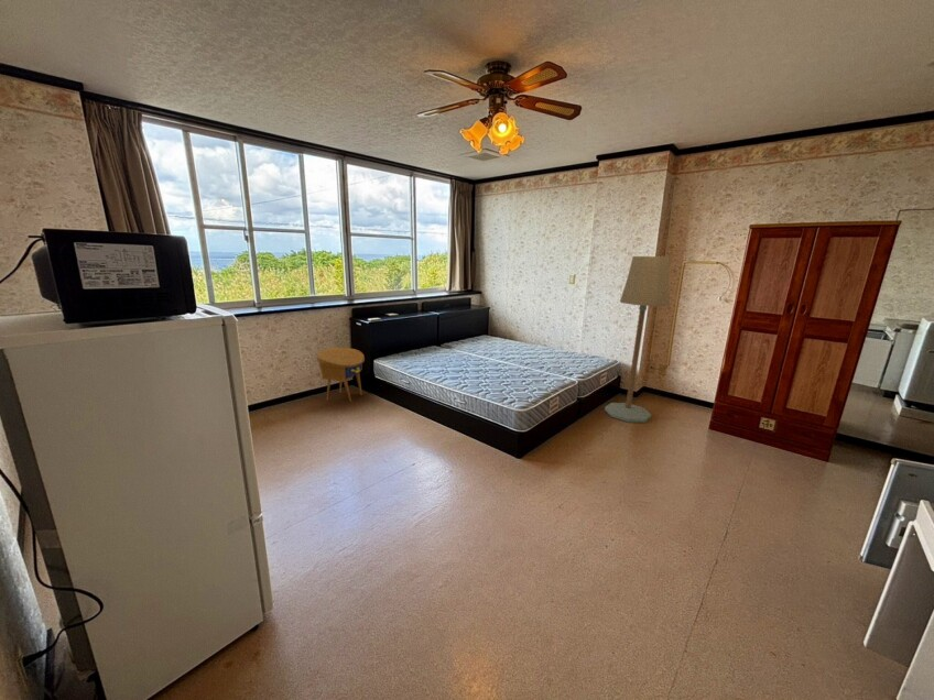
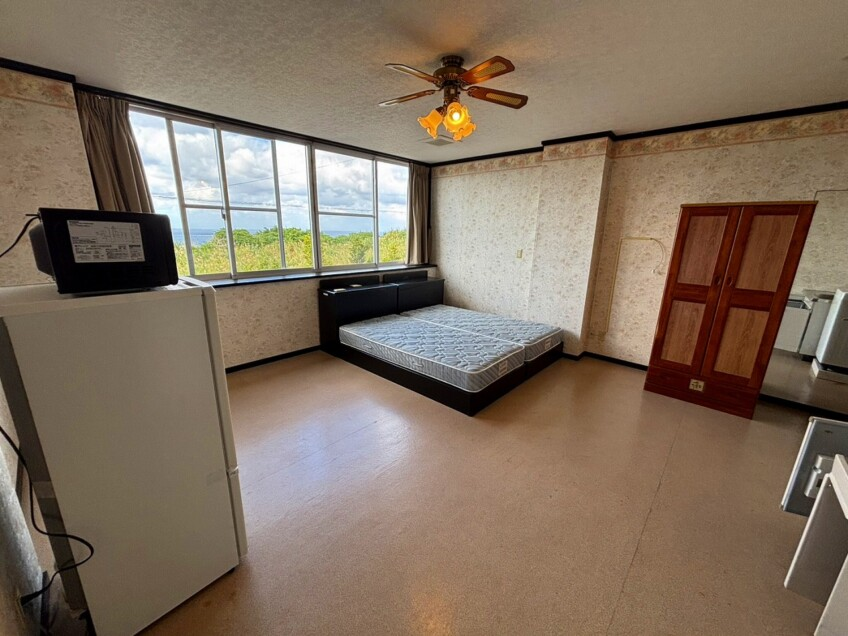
- side table [316,347,366,403]
- floor lamp [604,255,671,424]
